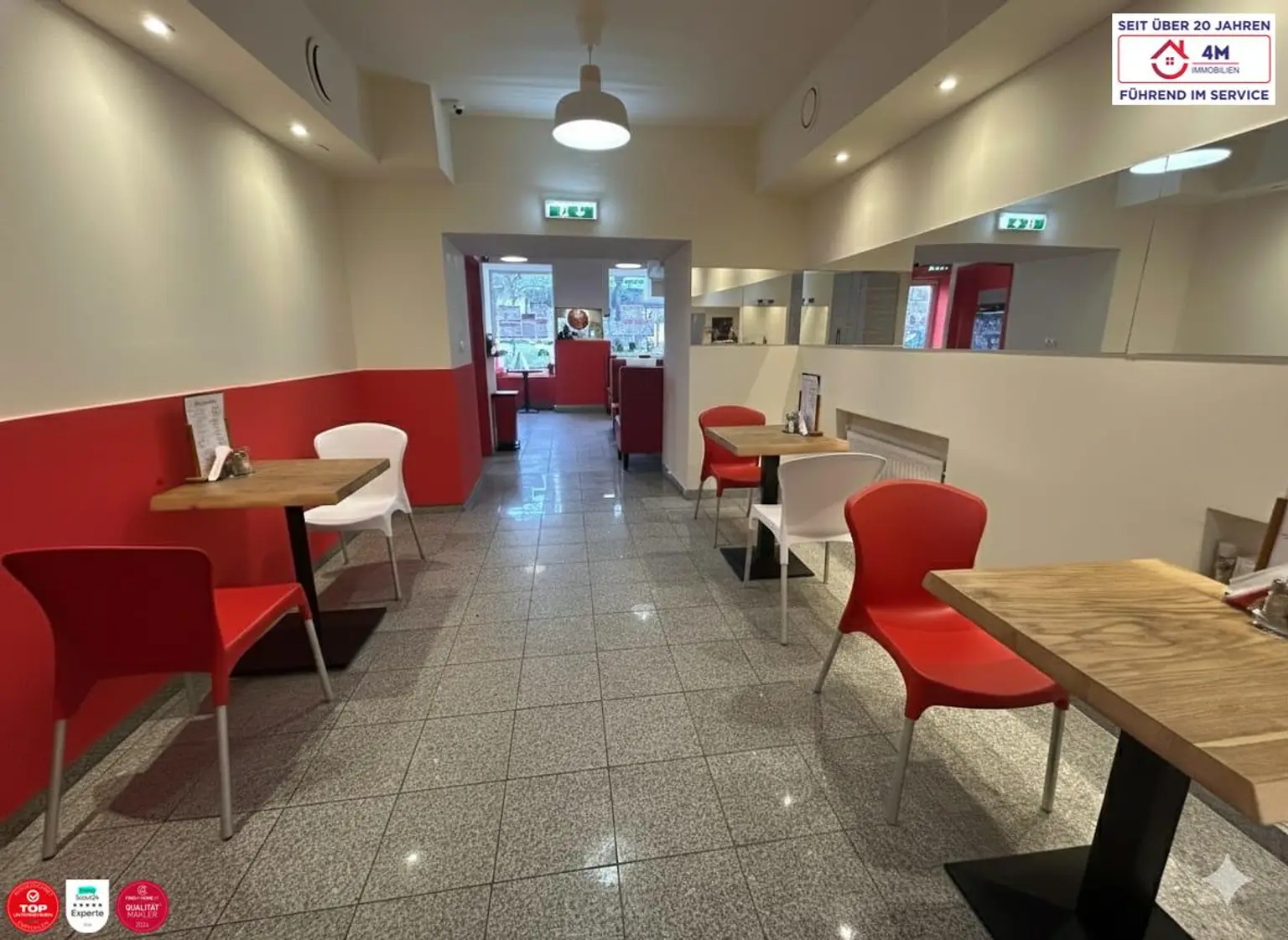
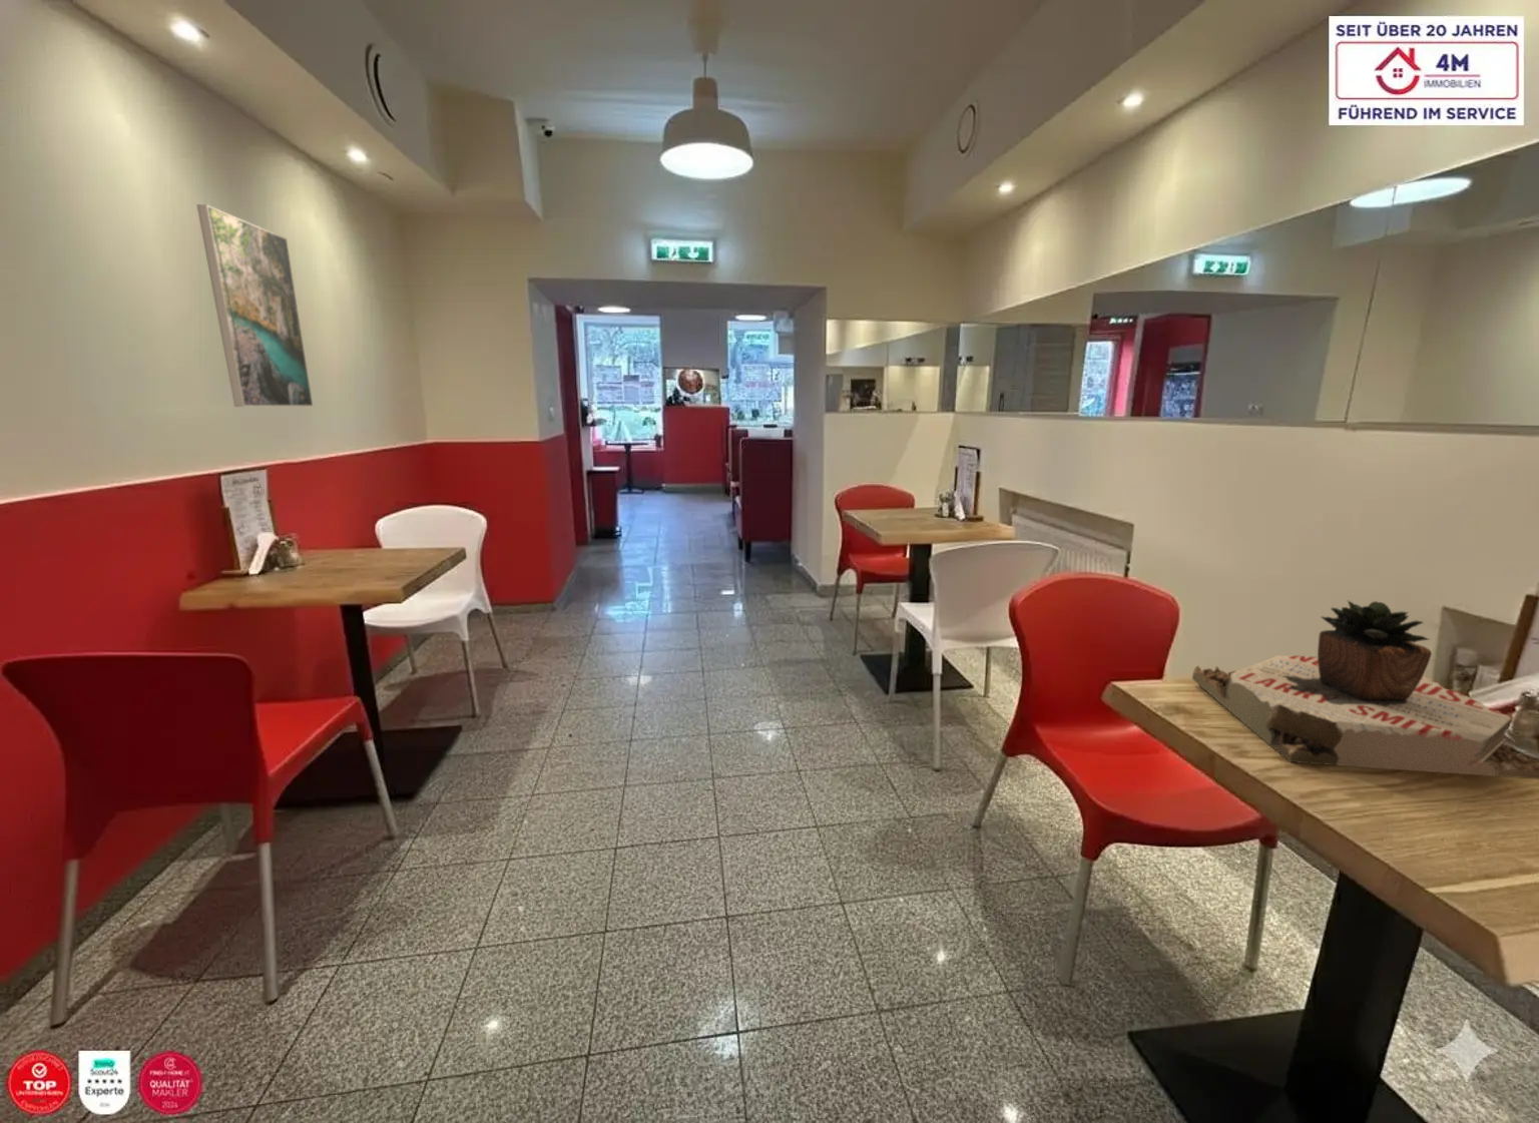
+ succulent plant [1191,600,1539,780]
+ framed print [196,203,314,407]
